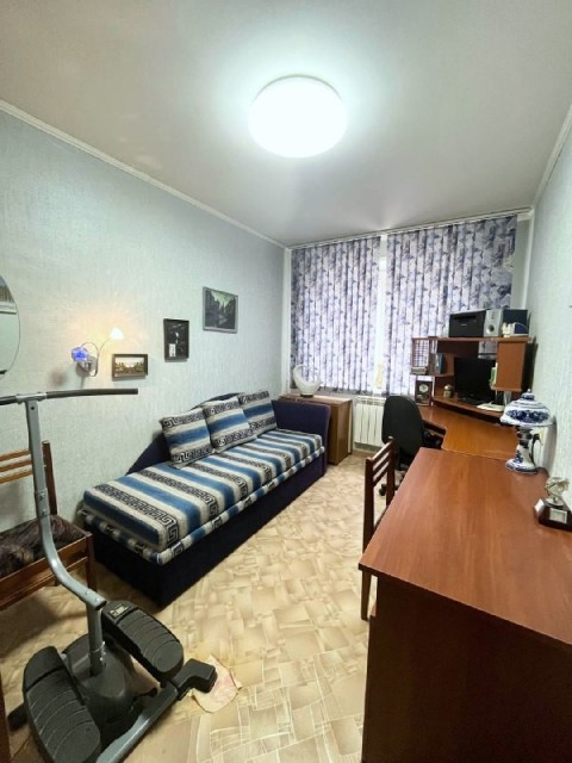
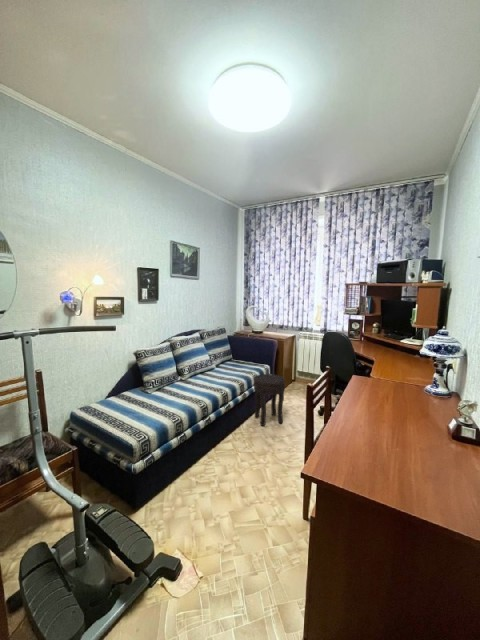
+ side table [253,373,286,427]
